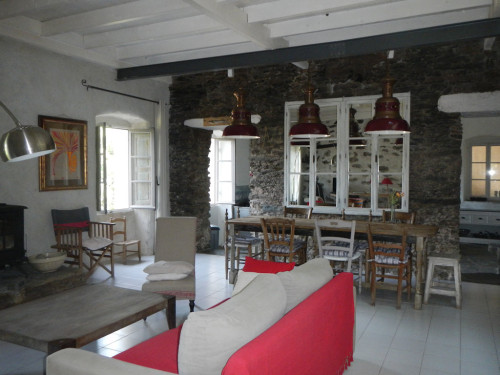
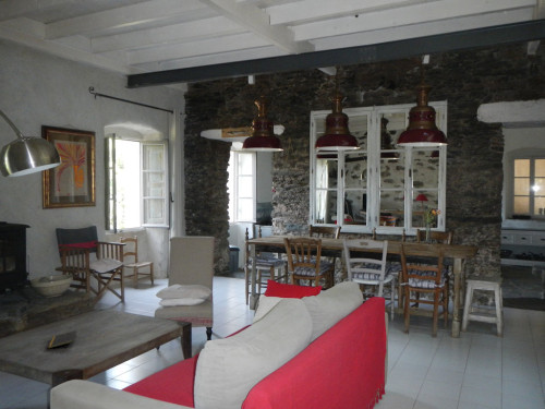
+ notepad [46,329,77,349]
